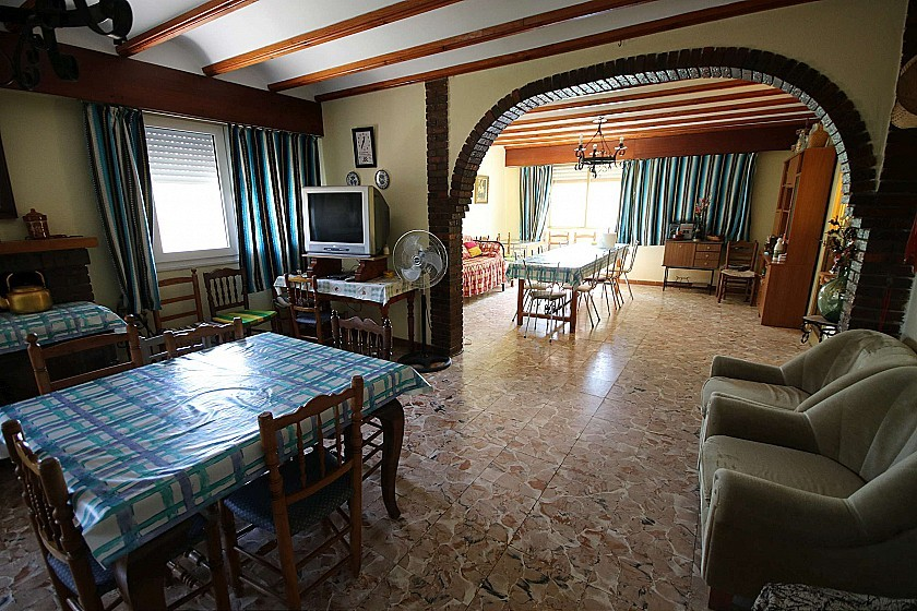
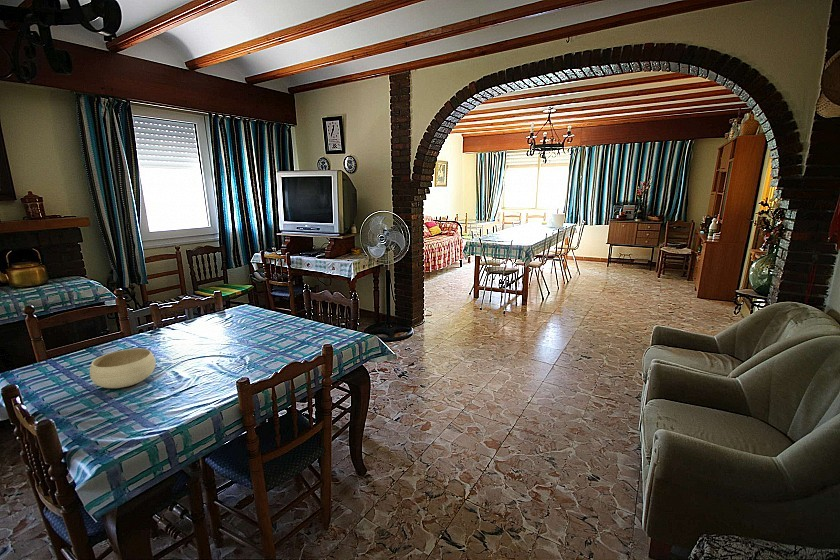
+ bowl [89,347,157,389]
